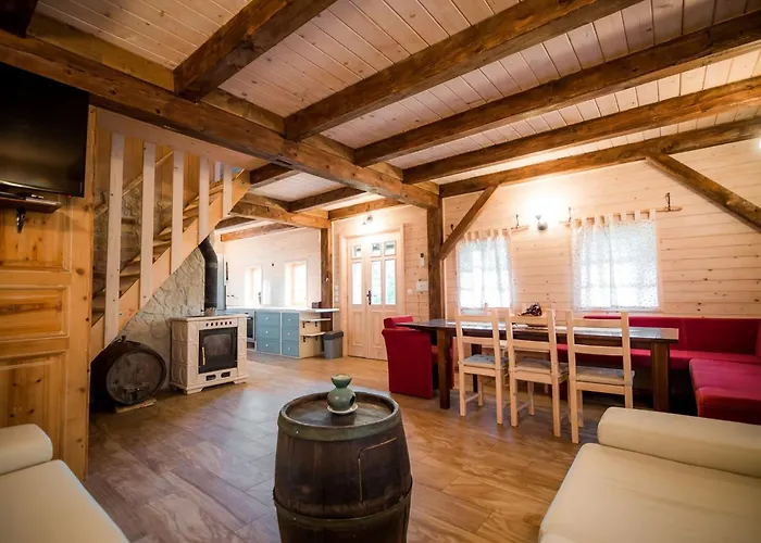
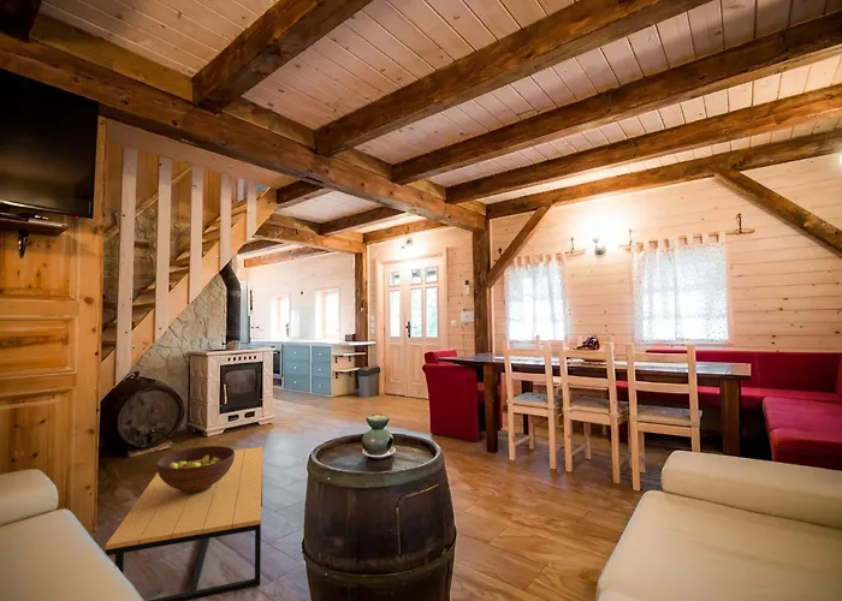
+ fruit bowl [155,445,235,494]
+ coffee table [105,446,263,601]
